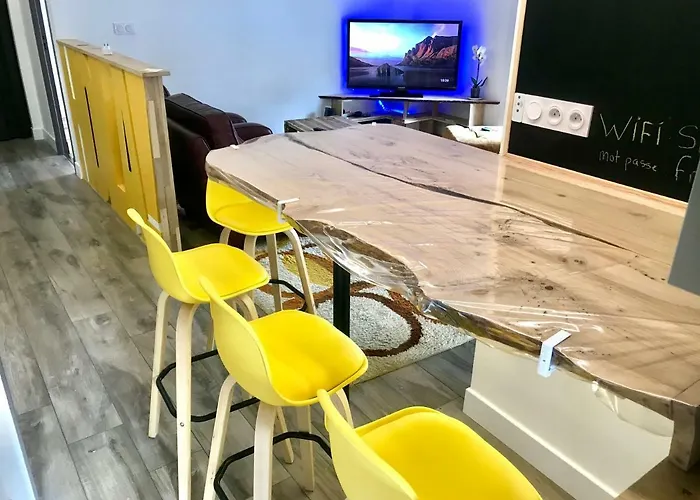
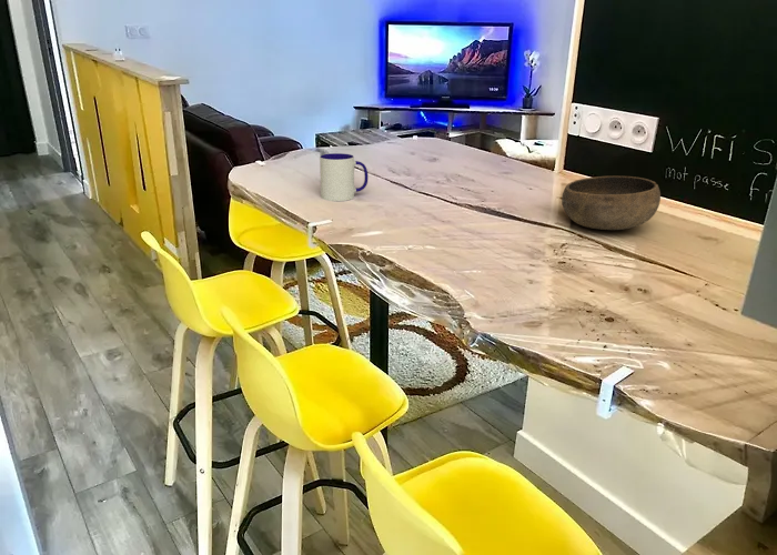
+ bowl [561,175,662,231]
+ mug [319,152,369,202]
